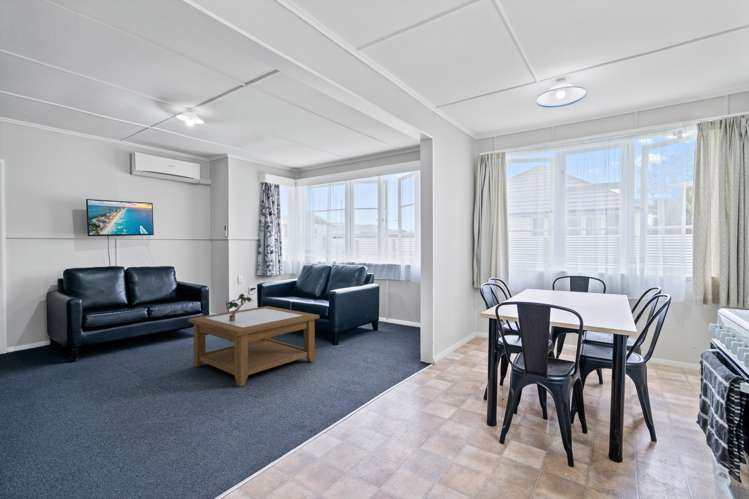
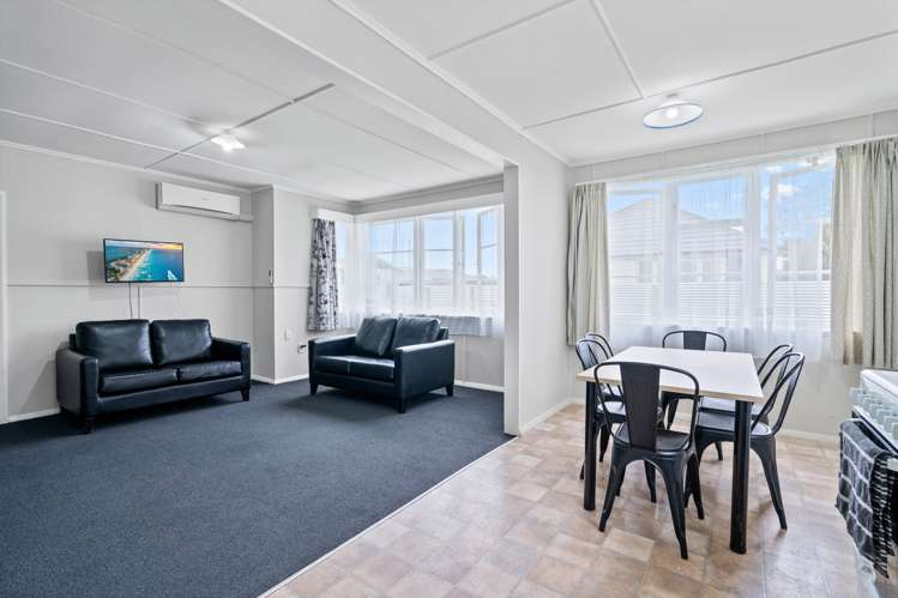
- coffee table [187,305,320,387]
- potted plant [225,293,254,321]
